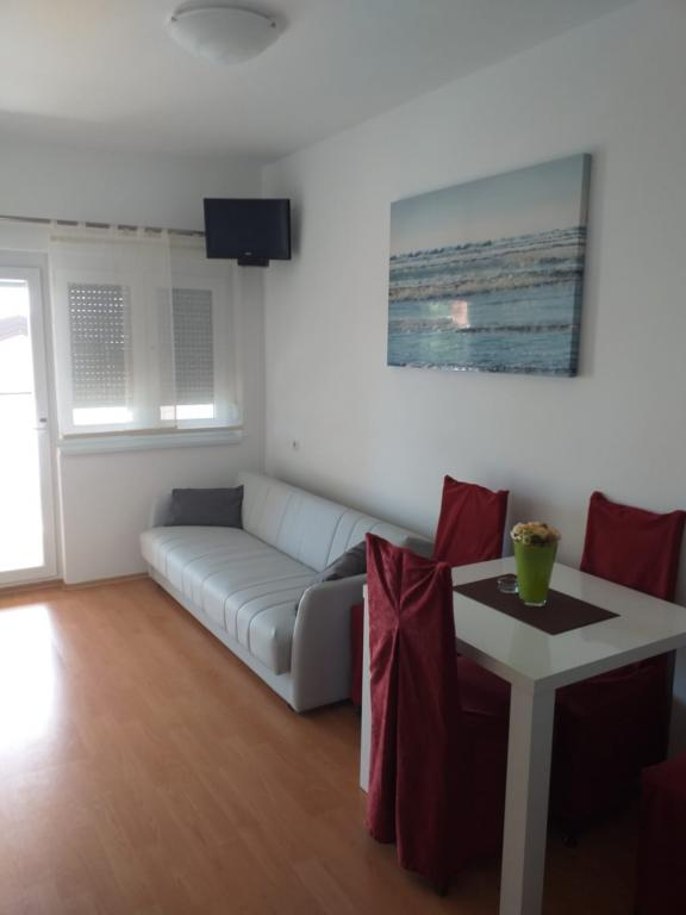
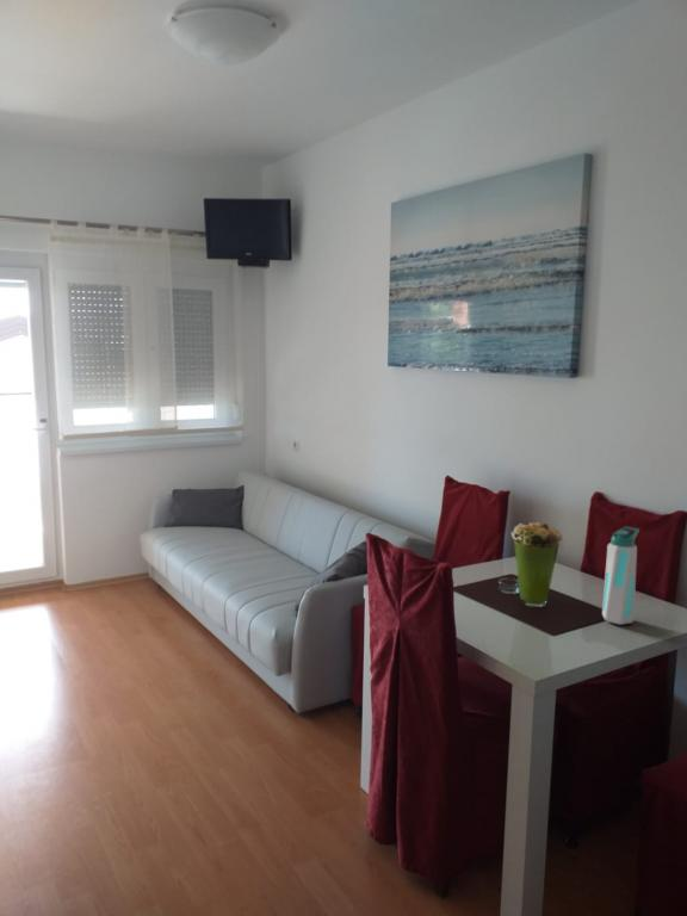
+ water bottle [601,525,640,626]
